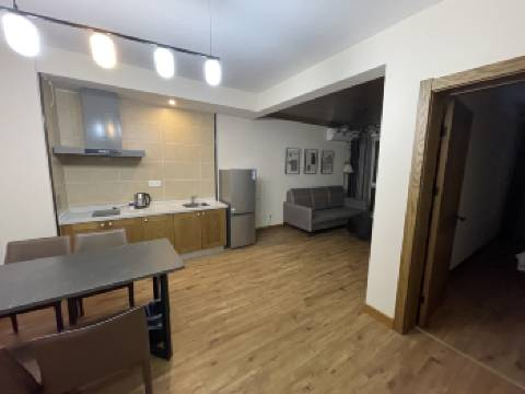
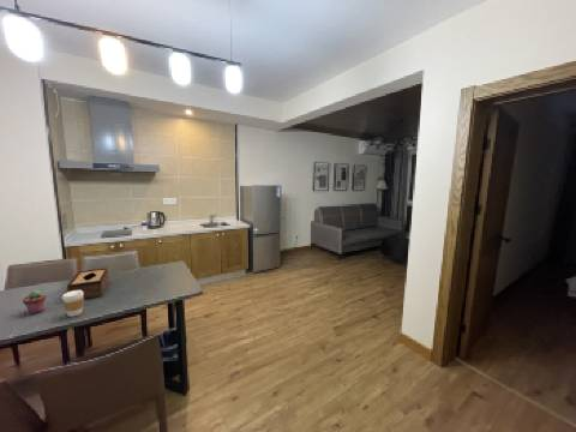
+ potted succulent [22,289,47,314]
+ tissue box [66,266,110,300]
+ coffee cup [61,290,85,318]
